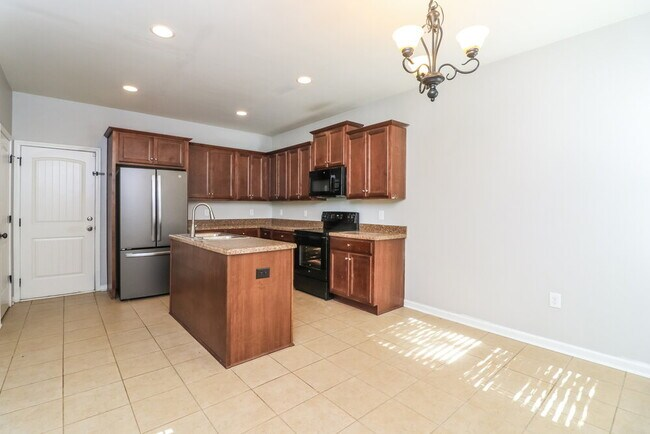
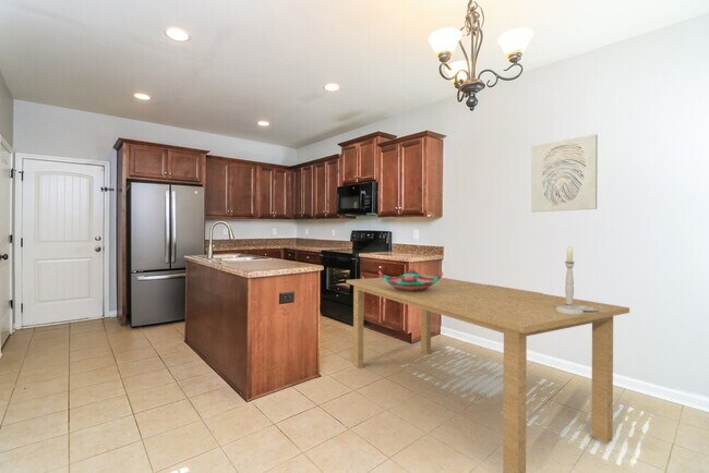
+ decorative bowl [377,267,444,292]
+ dining table [345,274,630,473]
+ candlestick [555,245,602,315]
+ wall art [530,133,599,213]
